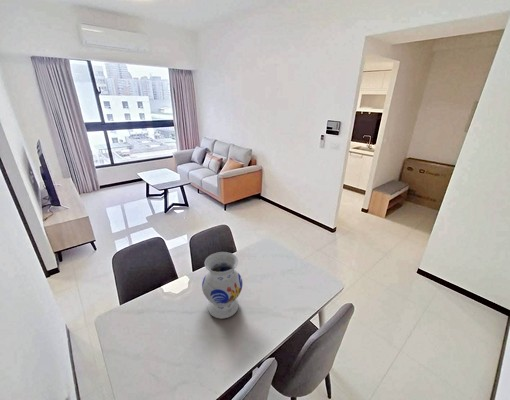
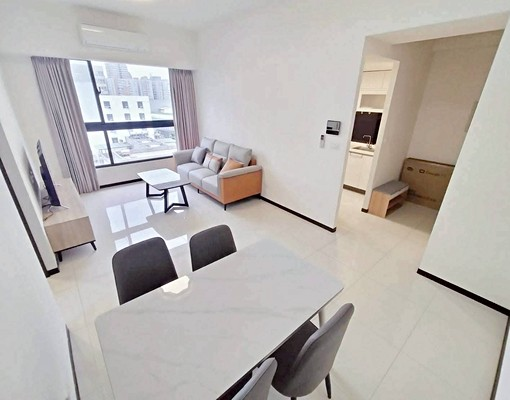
- vase [201,251,244,320]
